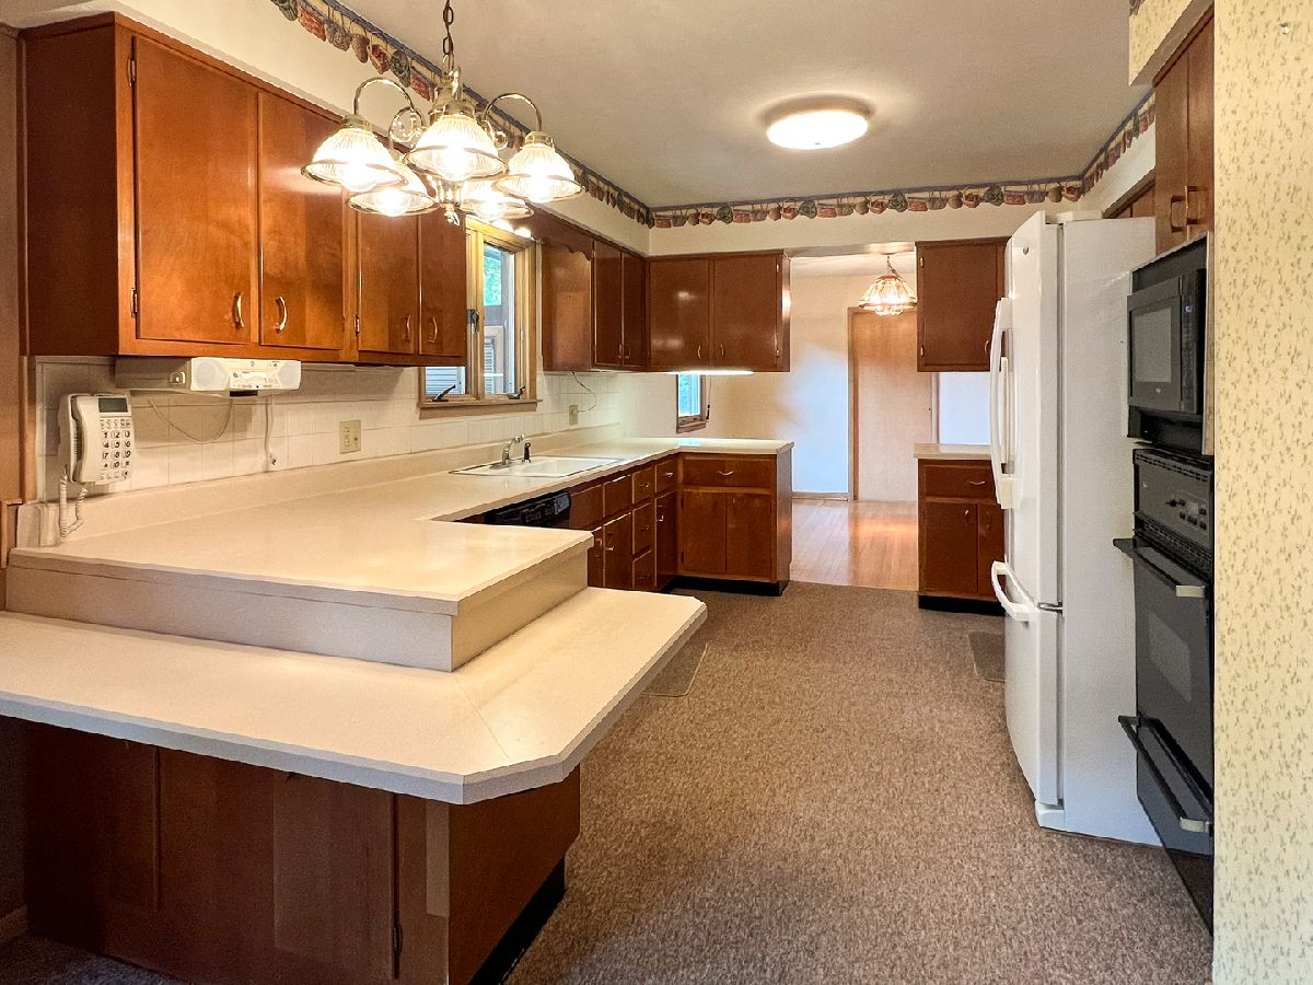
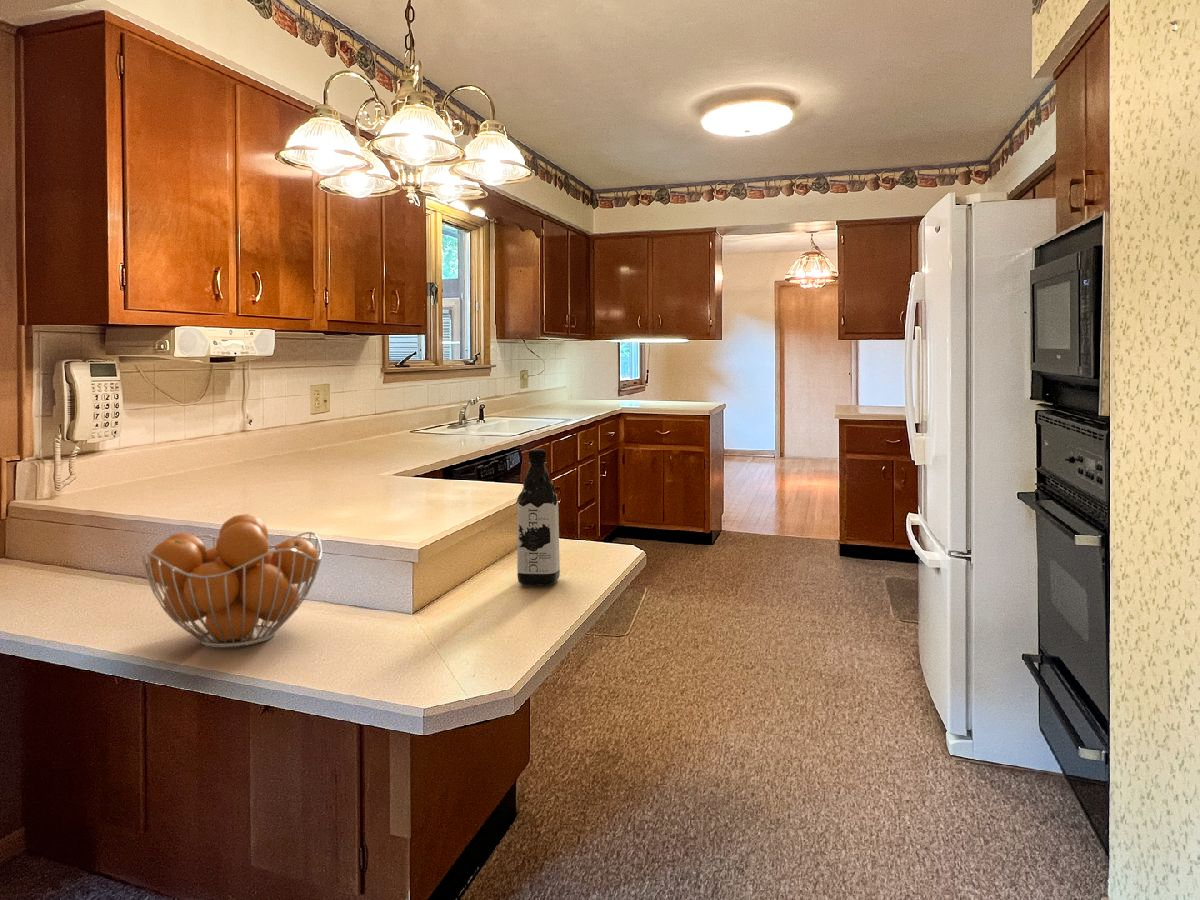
+ fruit basket [140,513,323,649]
+ water bottle [516,448,561,586]
